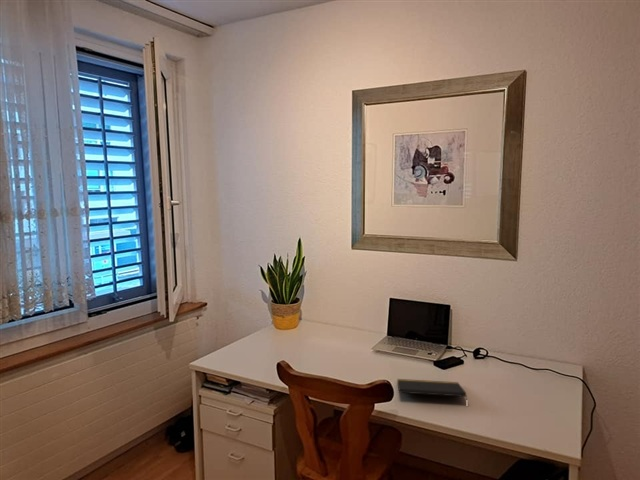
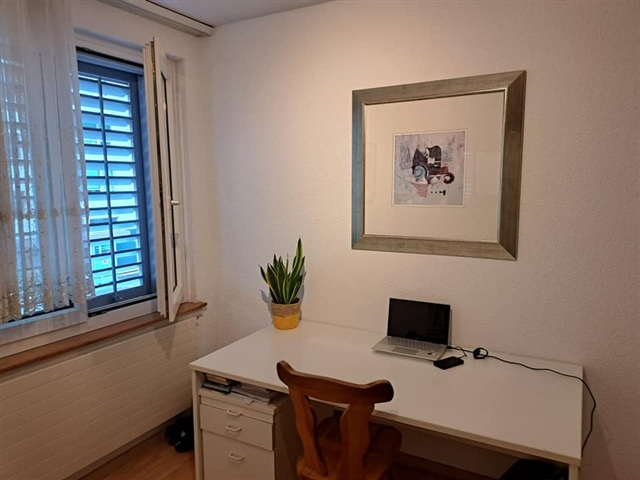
- notepad [396,378,468,399]
